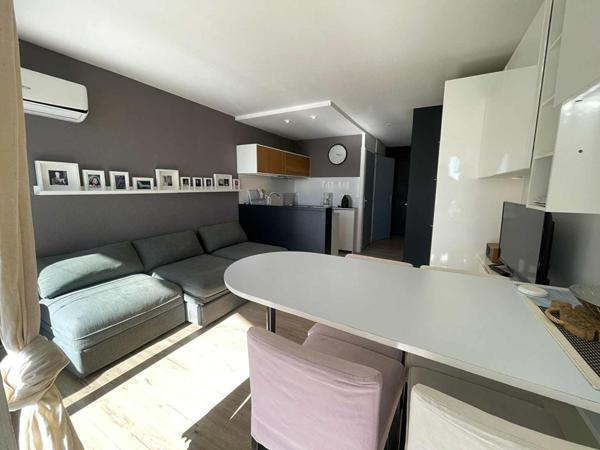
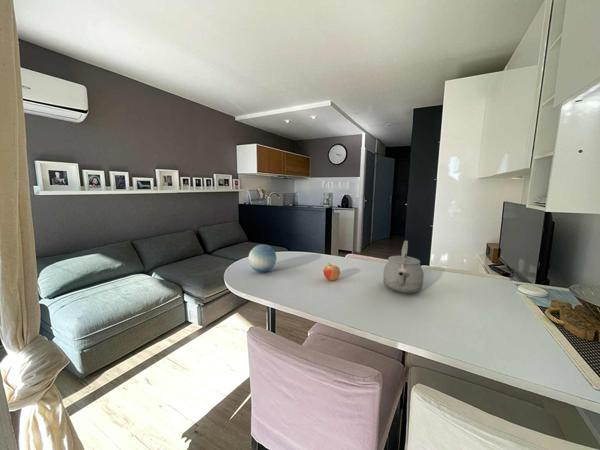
+ fruit [323,262,341,281]
+ decorative ball [248,243,277,273]
+ tea kettle [382,240,425,294]
